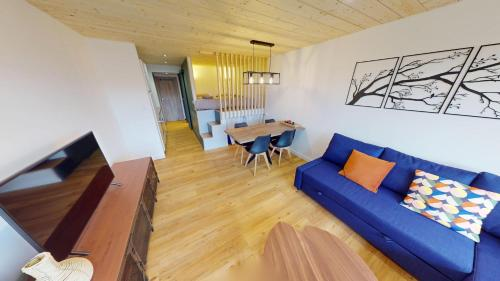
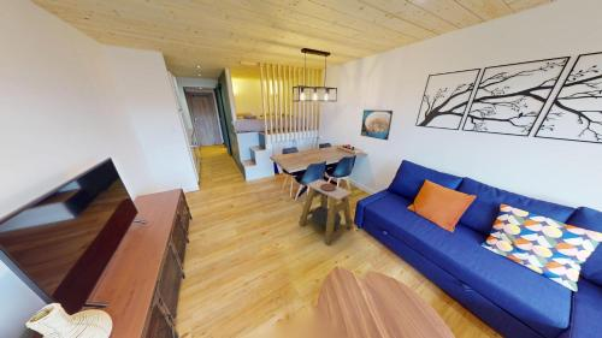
+ side table [299,178,354,245]
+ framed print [360,108,394,142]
